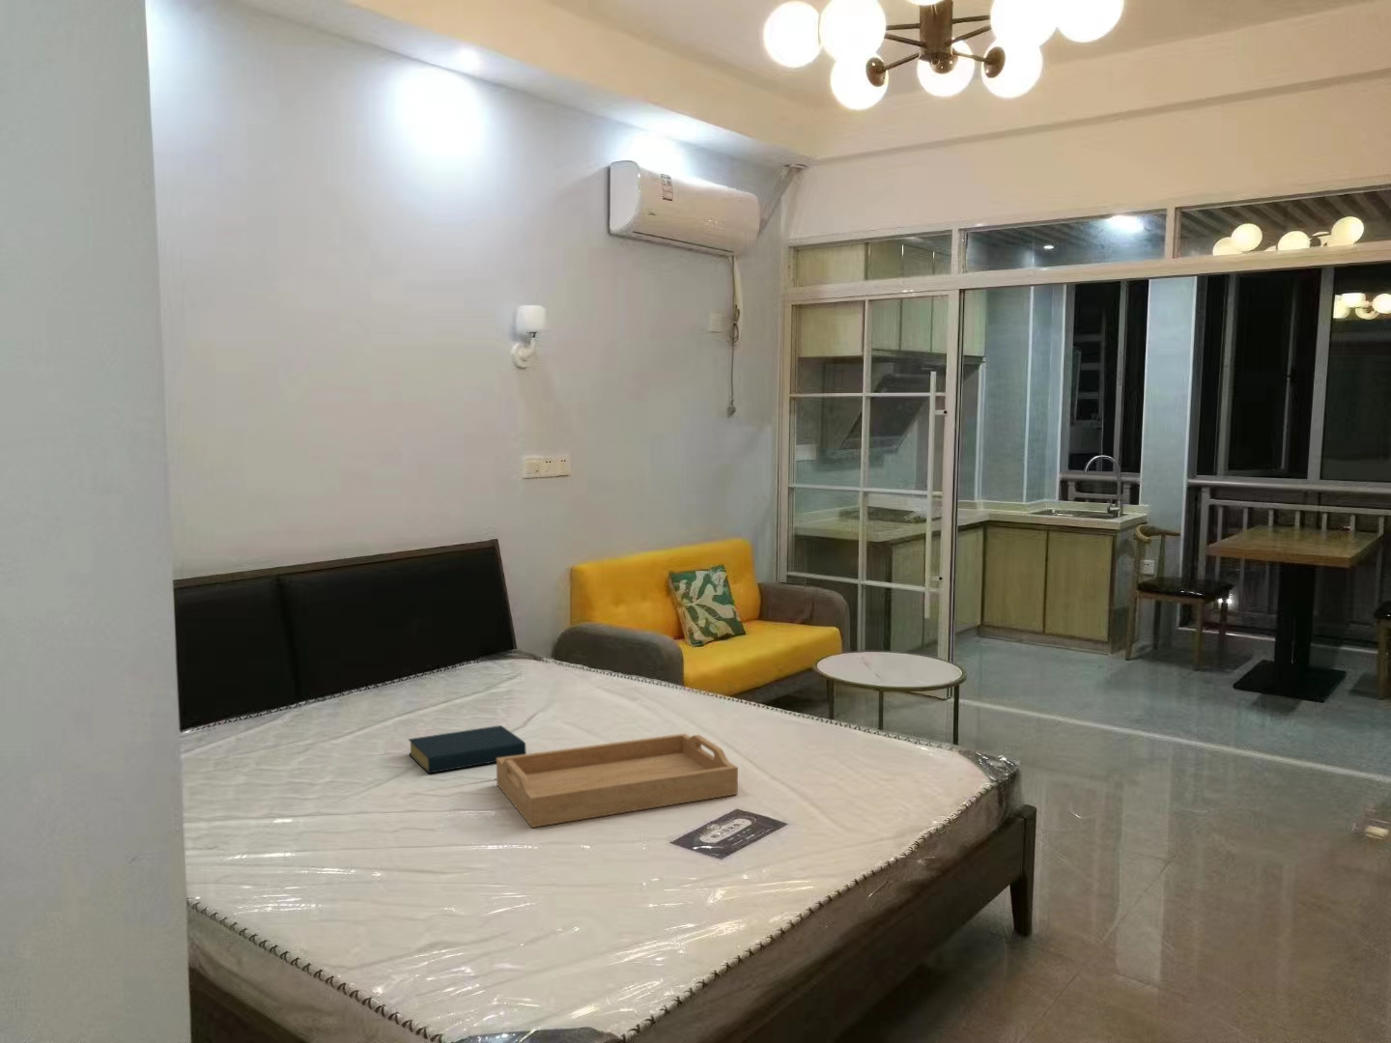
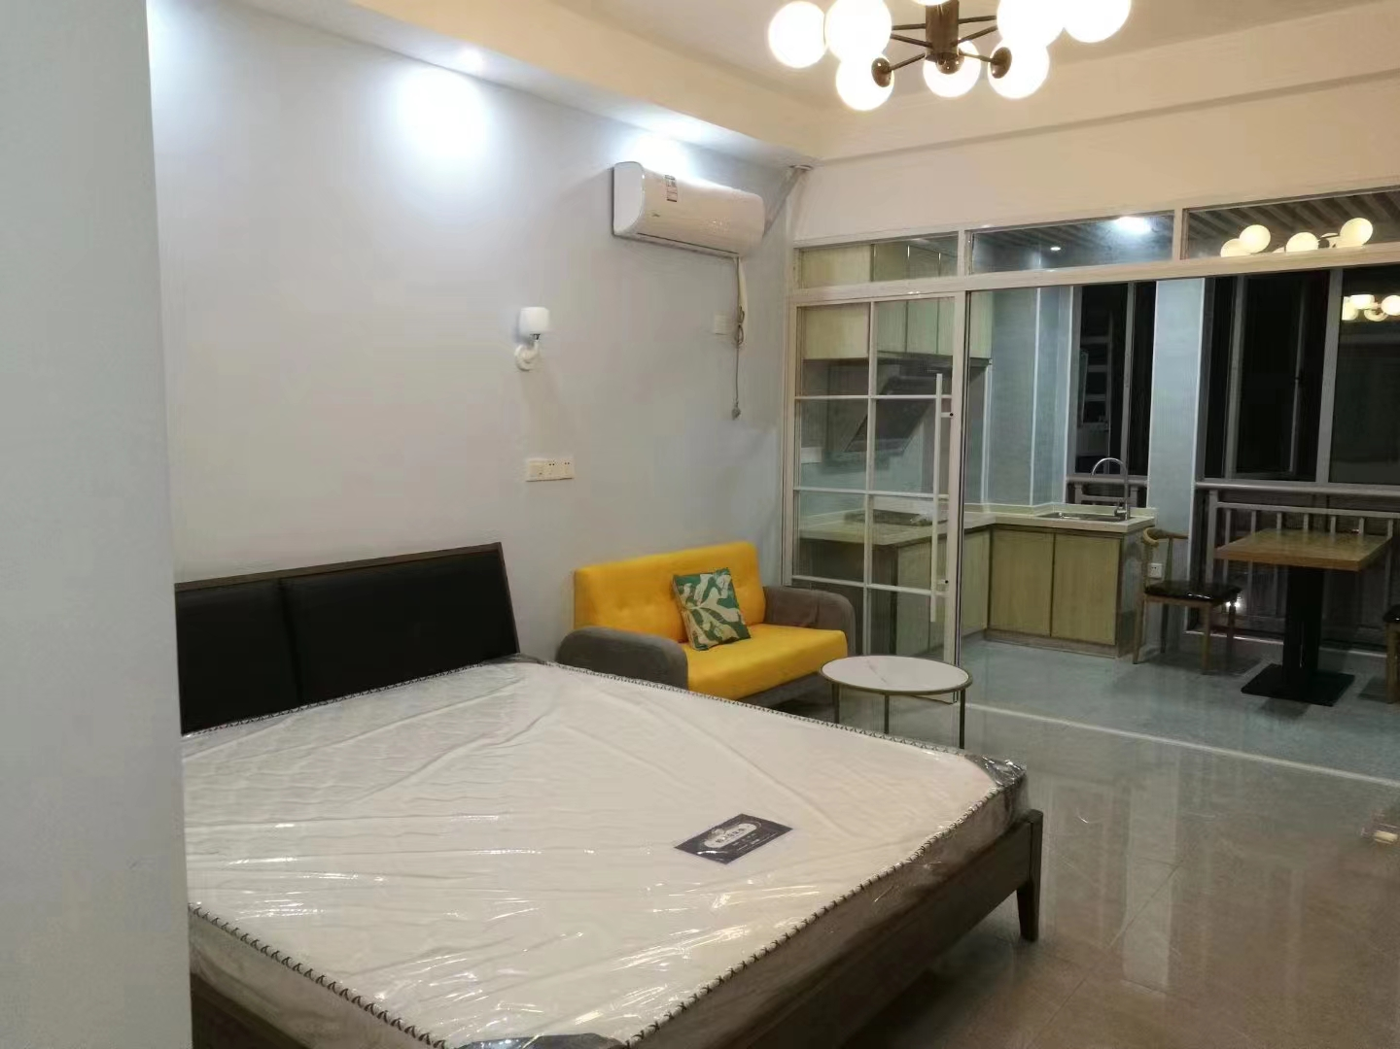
- serving tray [495,733,739,828]
- hardback book [407,724,527,775]
